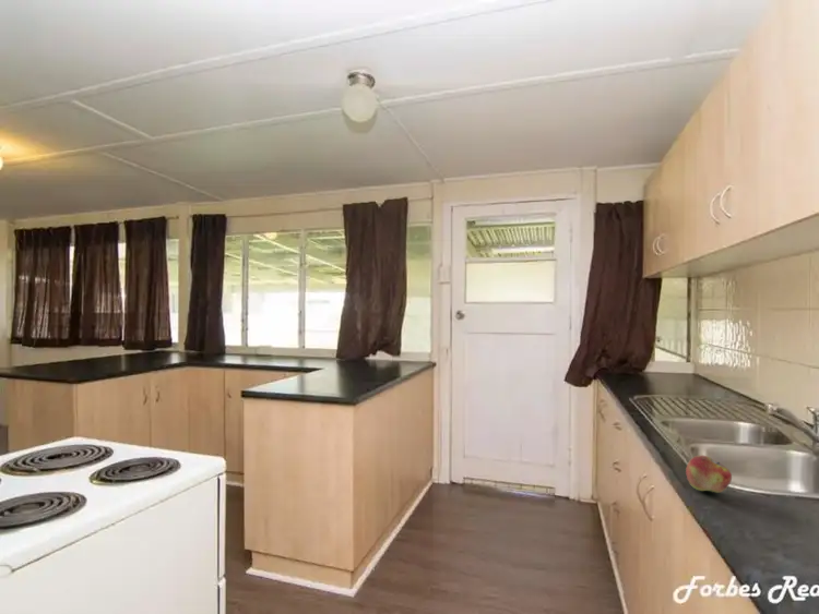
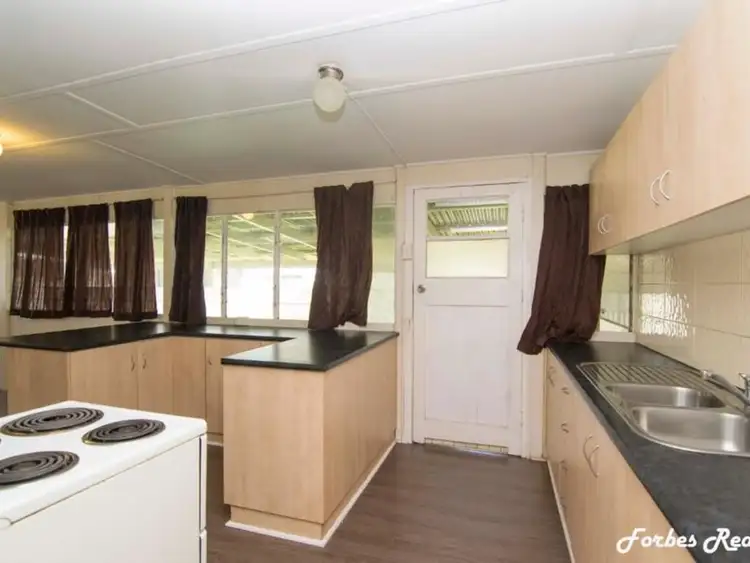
- fruit [685,454,733,494]
